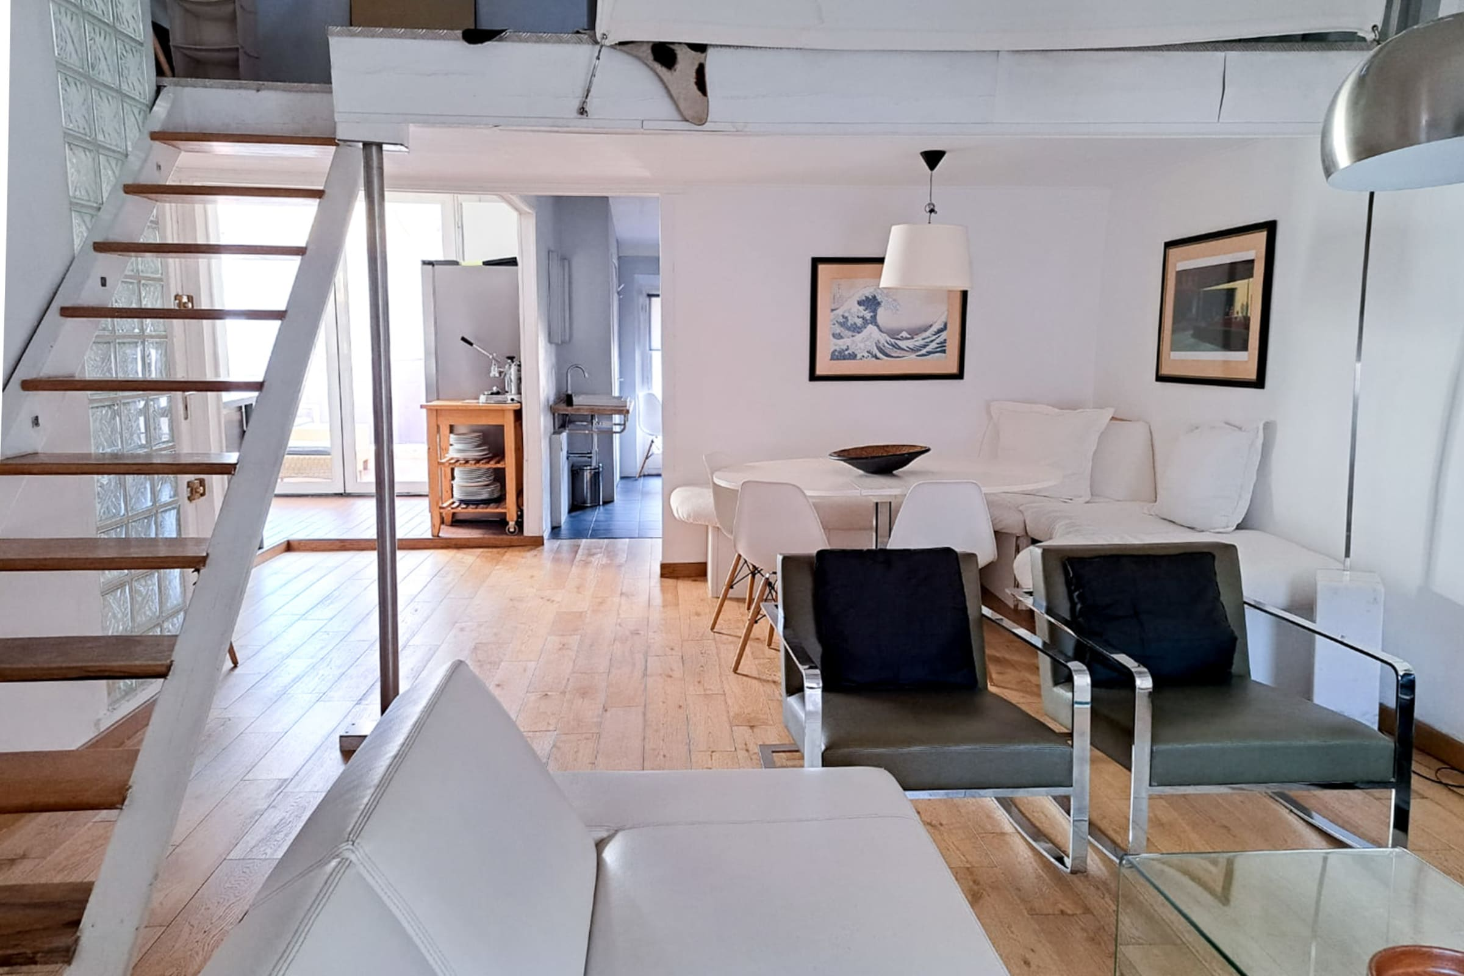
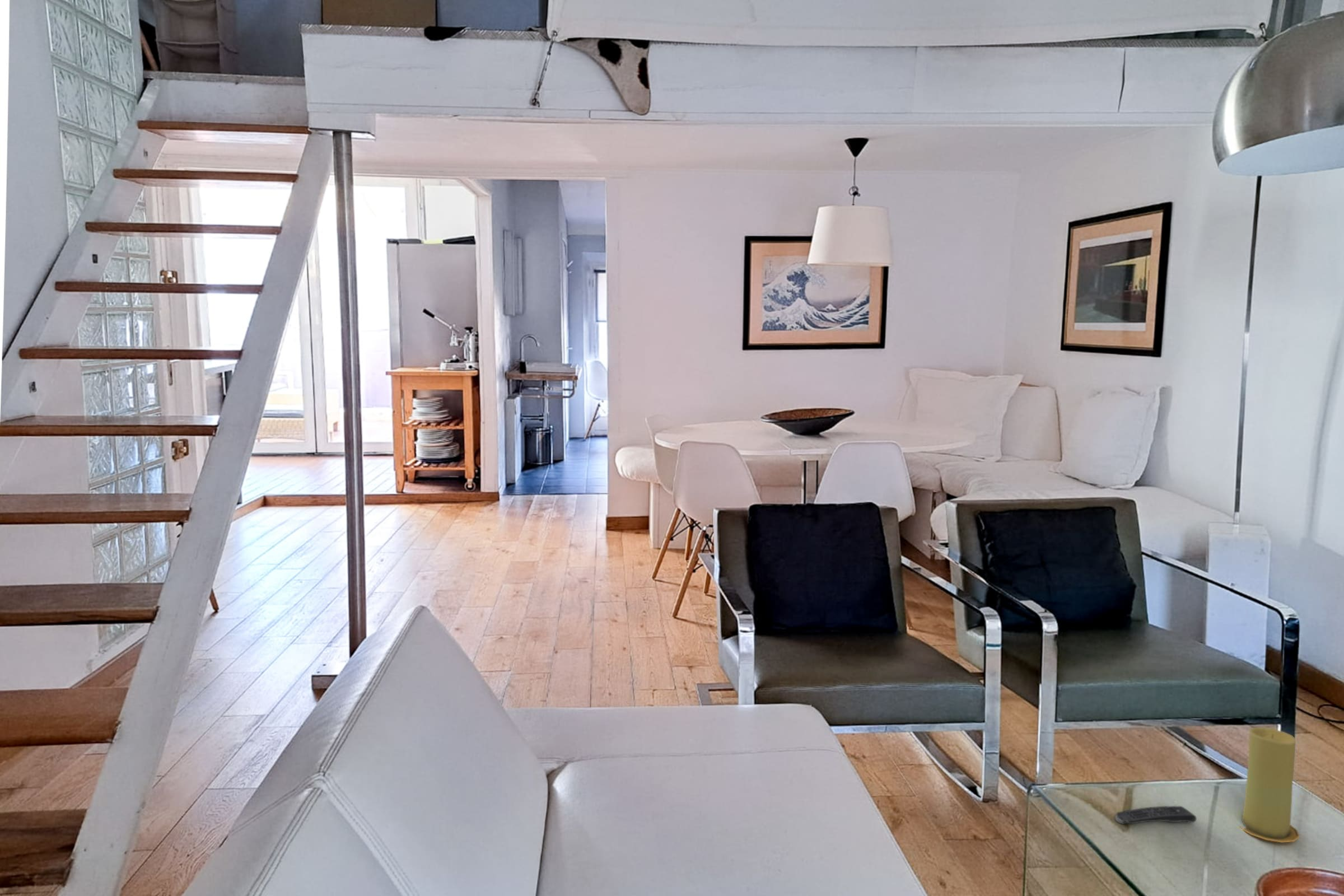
+ candle [1238,727,1300,843]
+ remote control [1114,805,1197,825]
